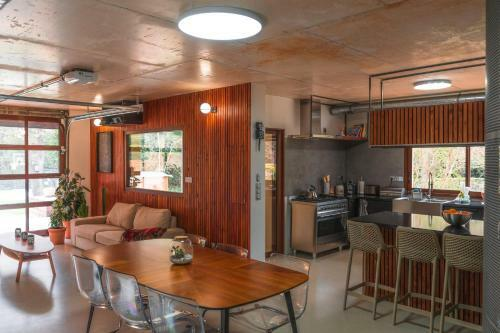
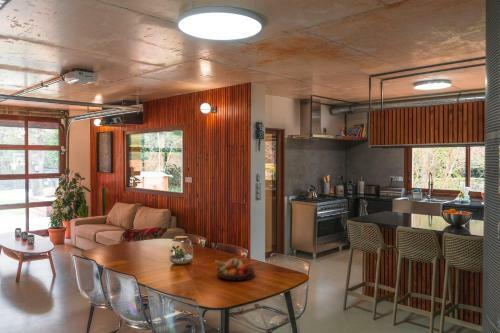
+ fruit bowl [213,257,256,282]
